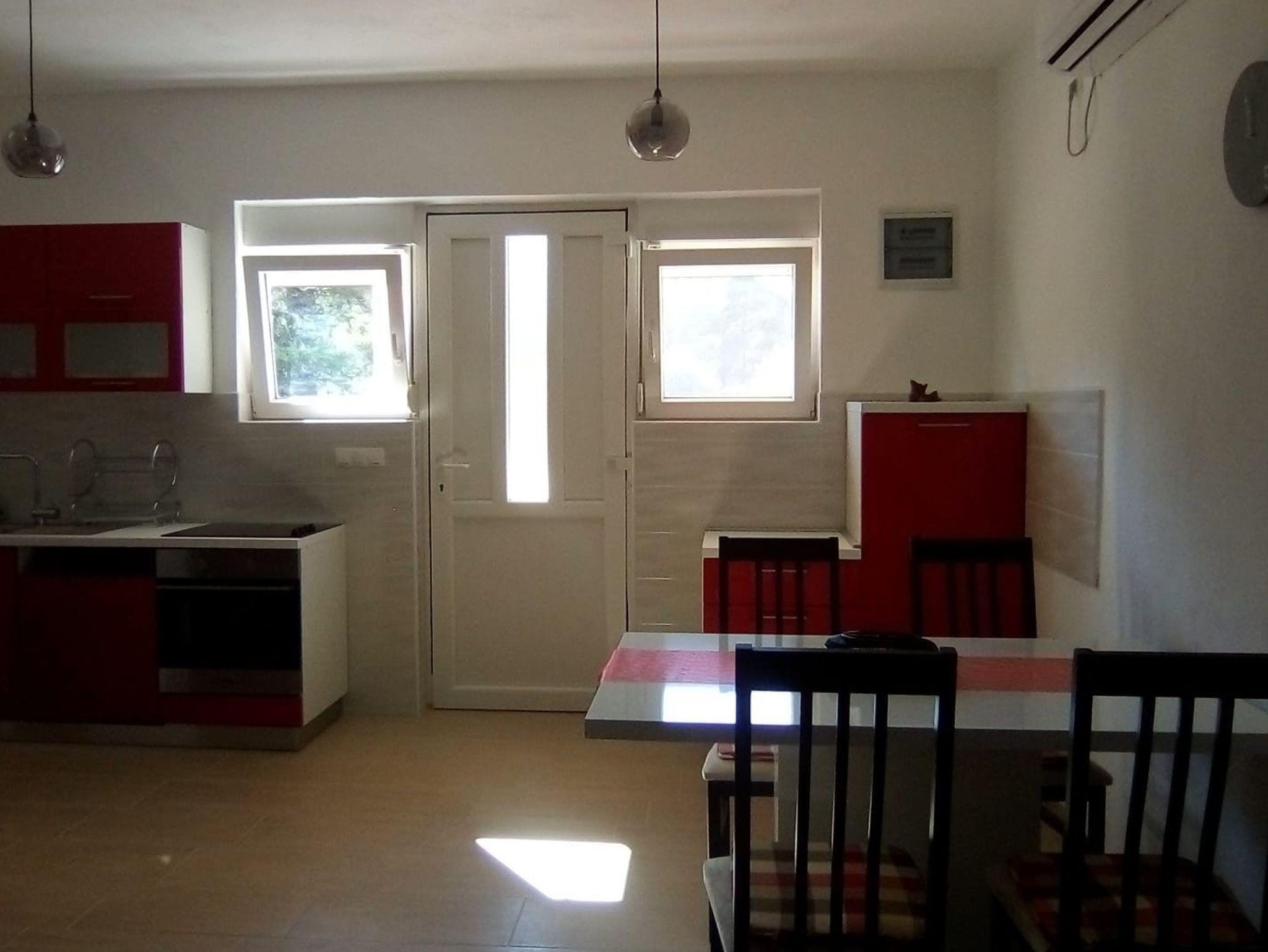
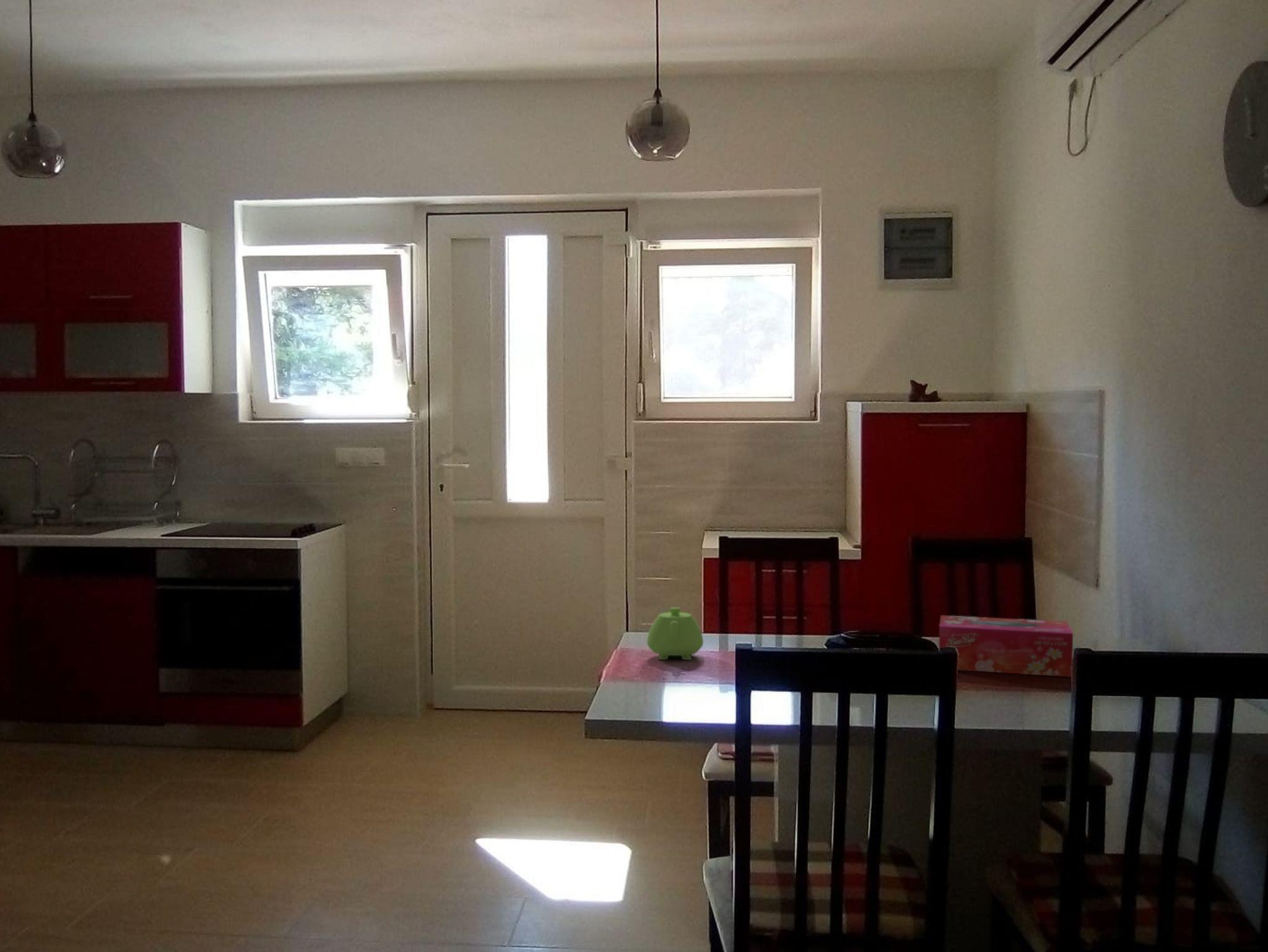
+ teapot [646,607,704,660]
+ tissue box [939,615,1074,678]
